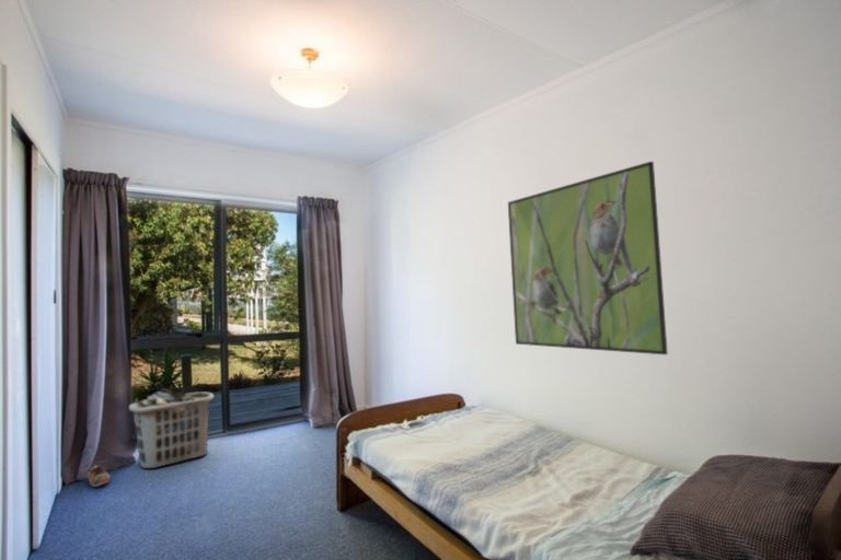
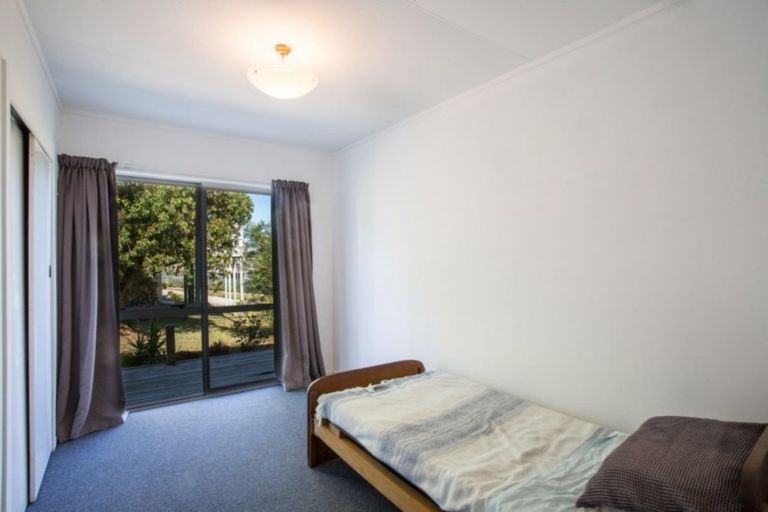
- clothes hamper [128,387,216,469]
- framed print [507,160,669,355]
- shoe [83,464,112,488]
